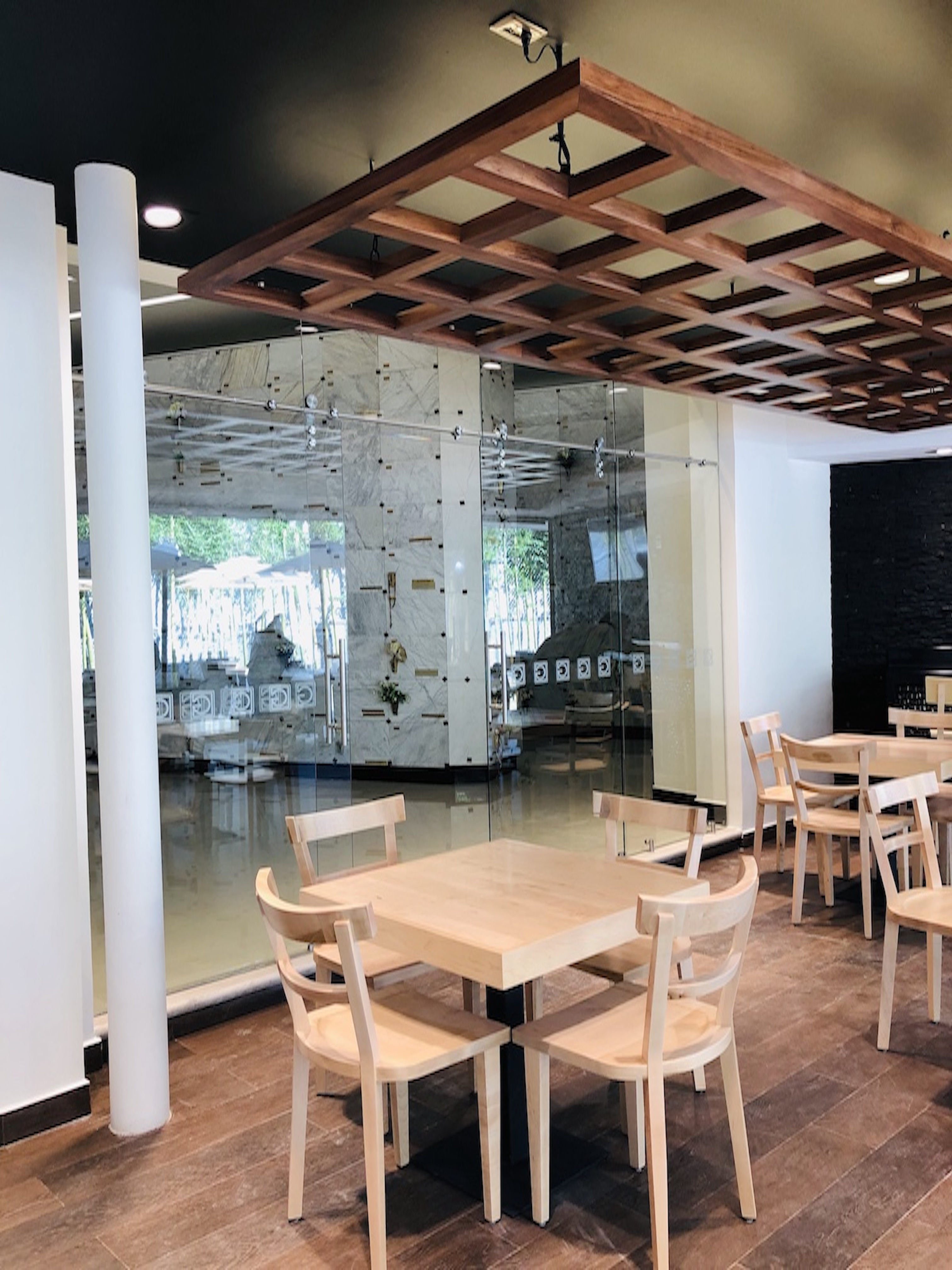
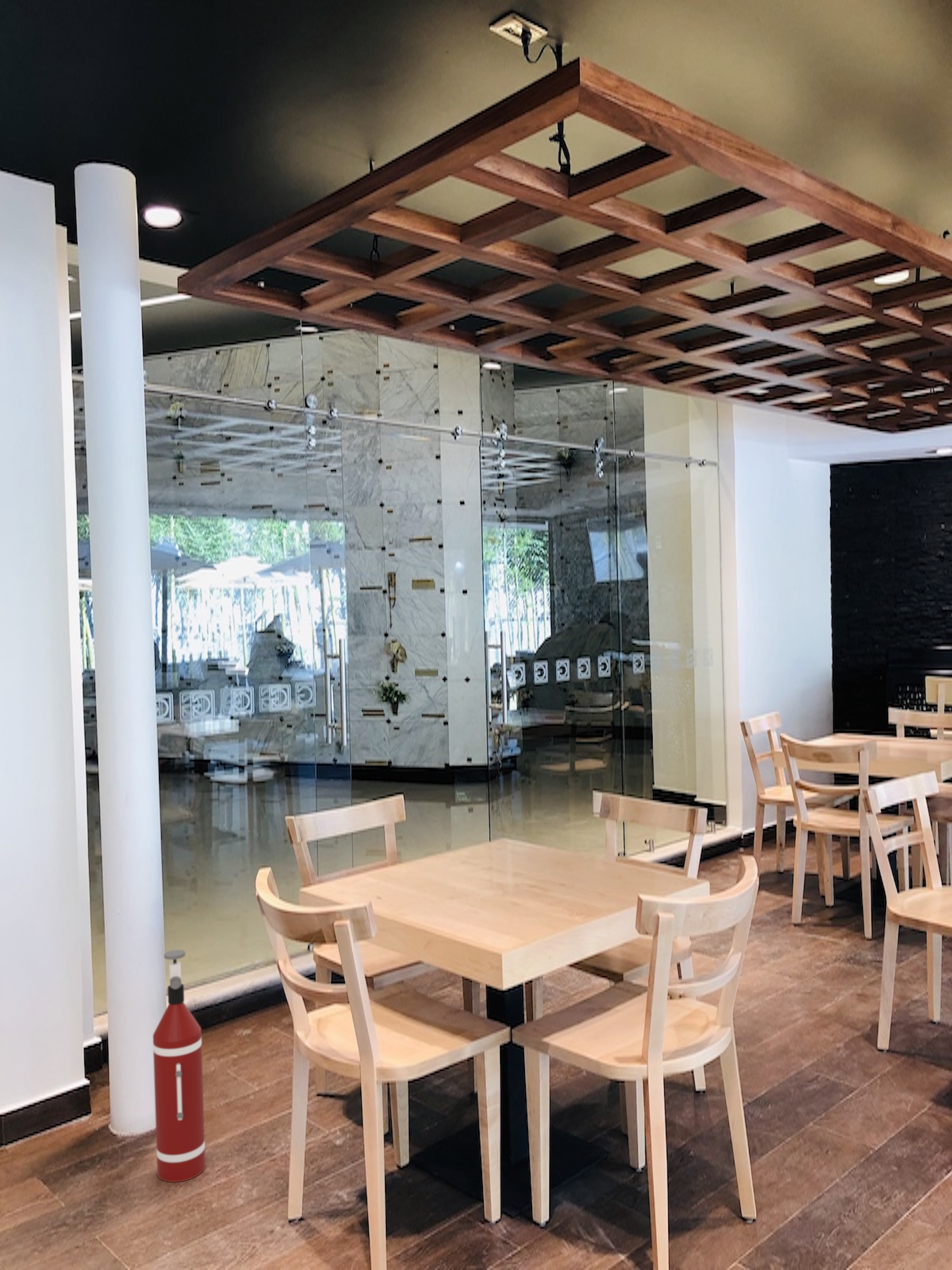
+ fire extinguisher [153,949,206,1182]
